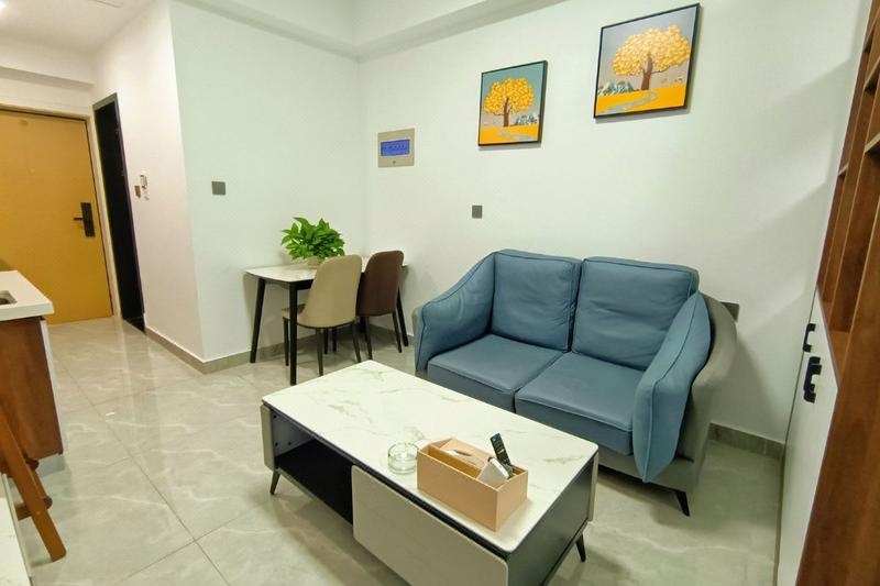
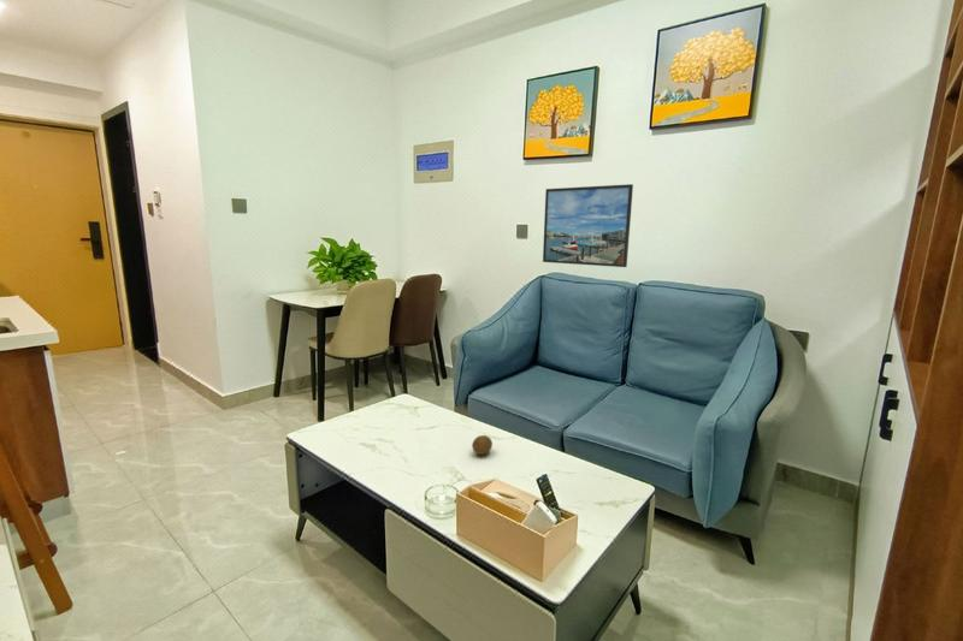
+ fruit [471,434,494,456]
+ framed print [542,183,634,268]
